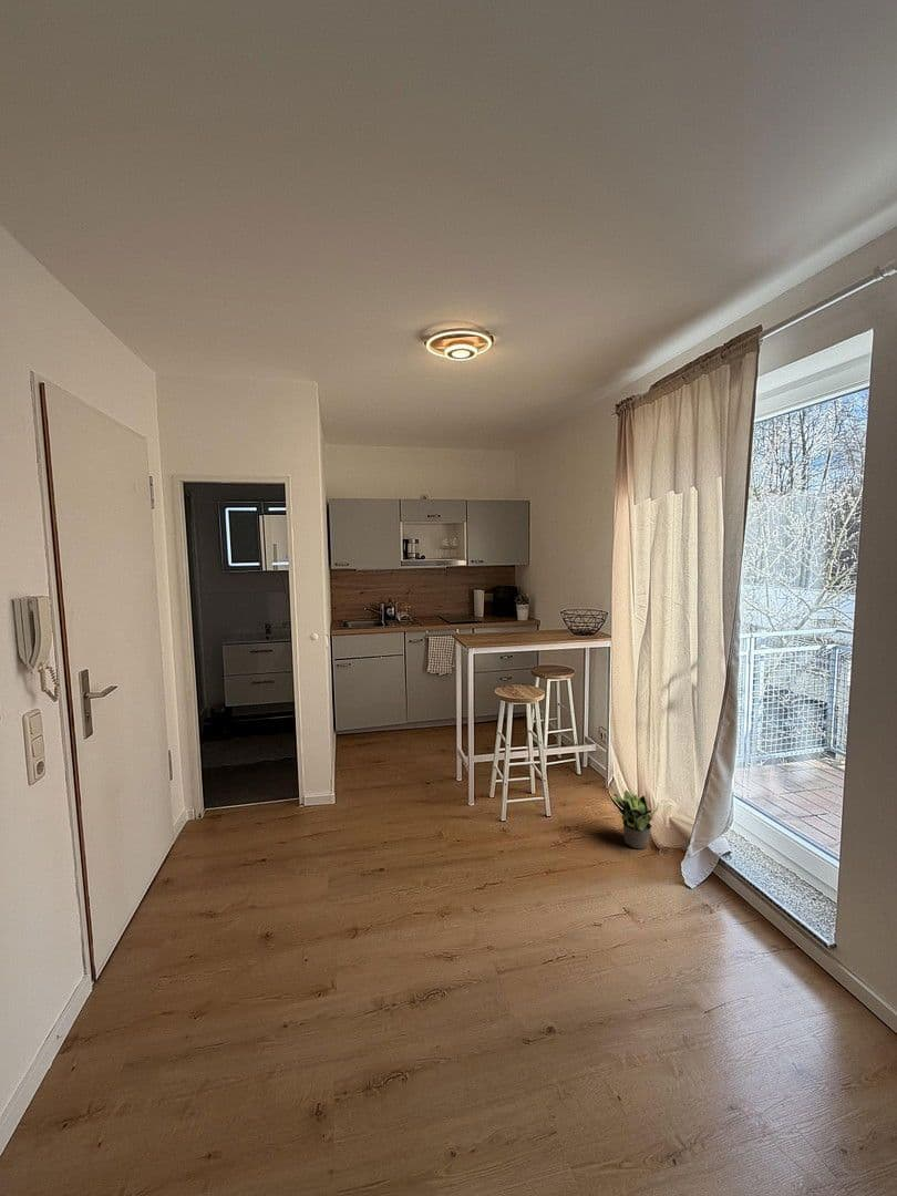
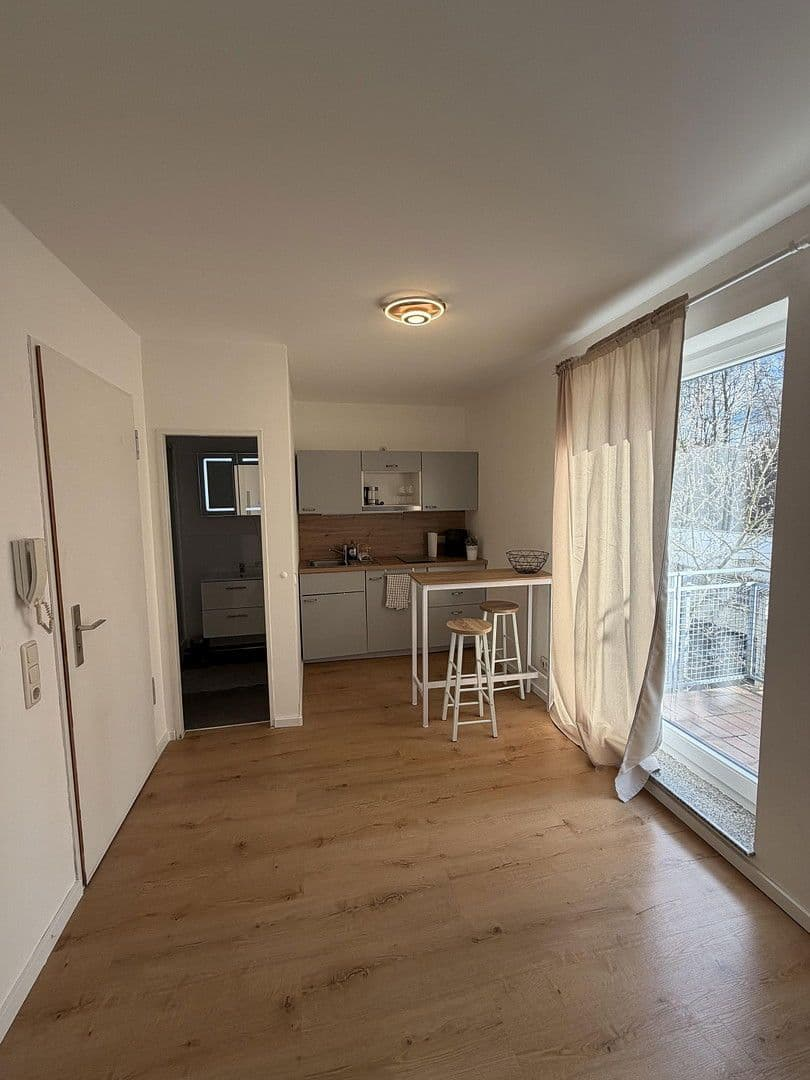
- potted plant [610,788,660,849]
